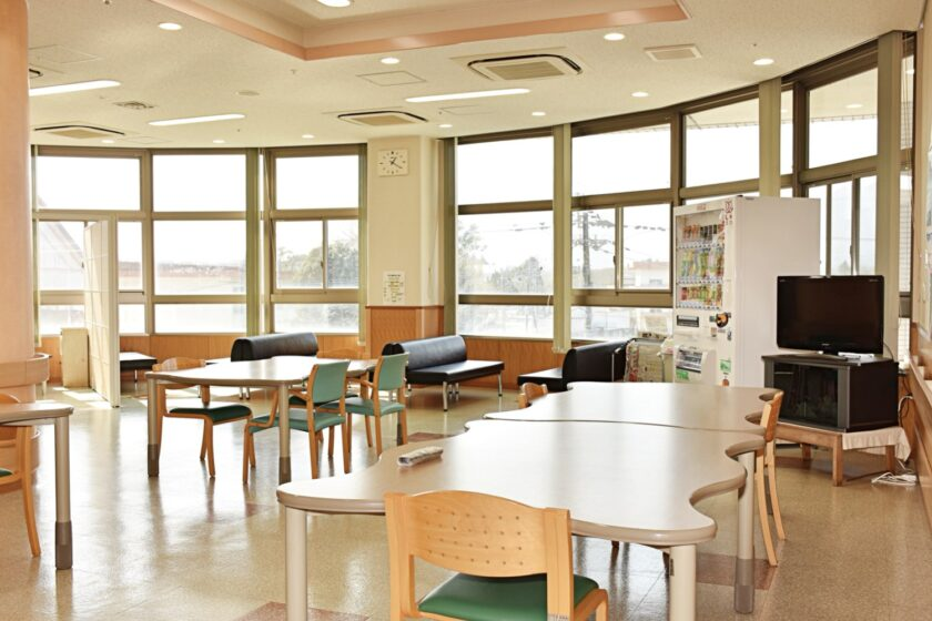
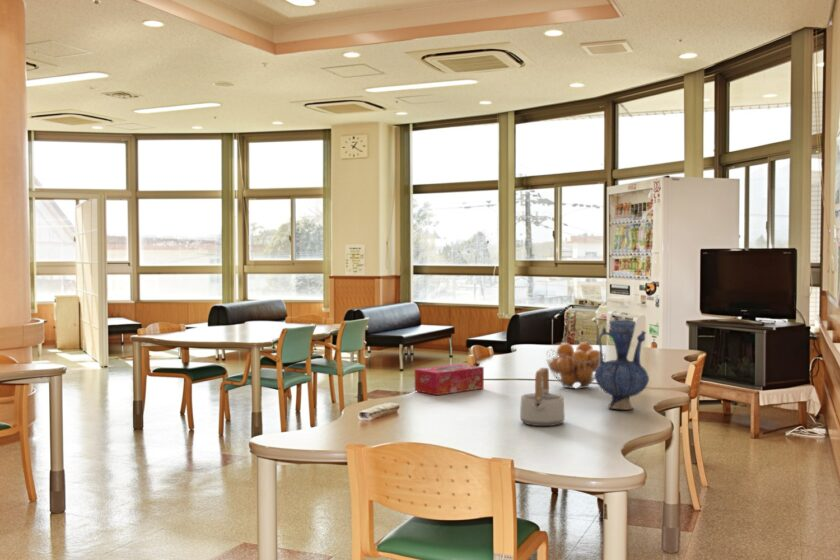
+ tissue box [414,363,485,396]
+ fruit basket [545,341,607,390]
+ teapot [519,367,566,427]
+ vase [594,319,650,411]
